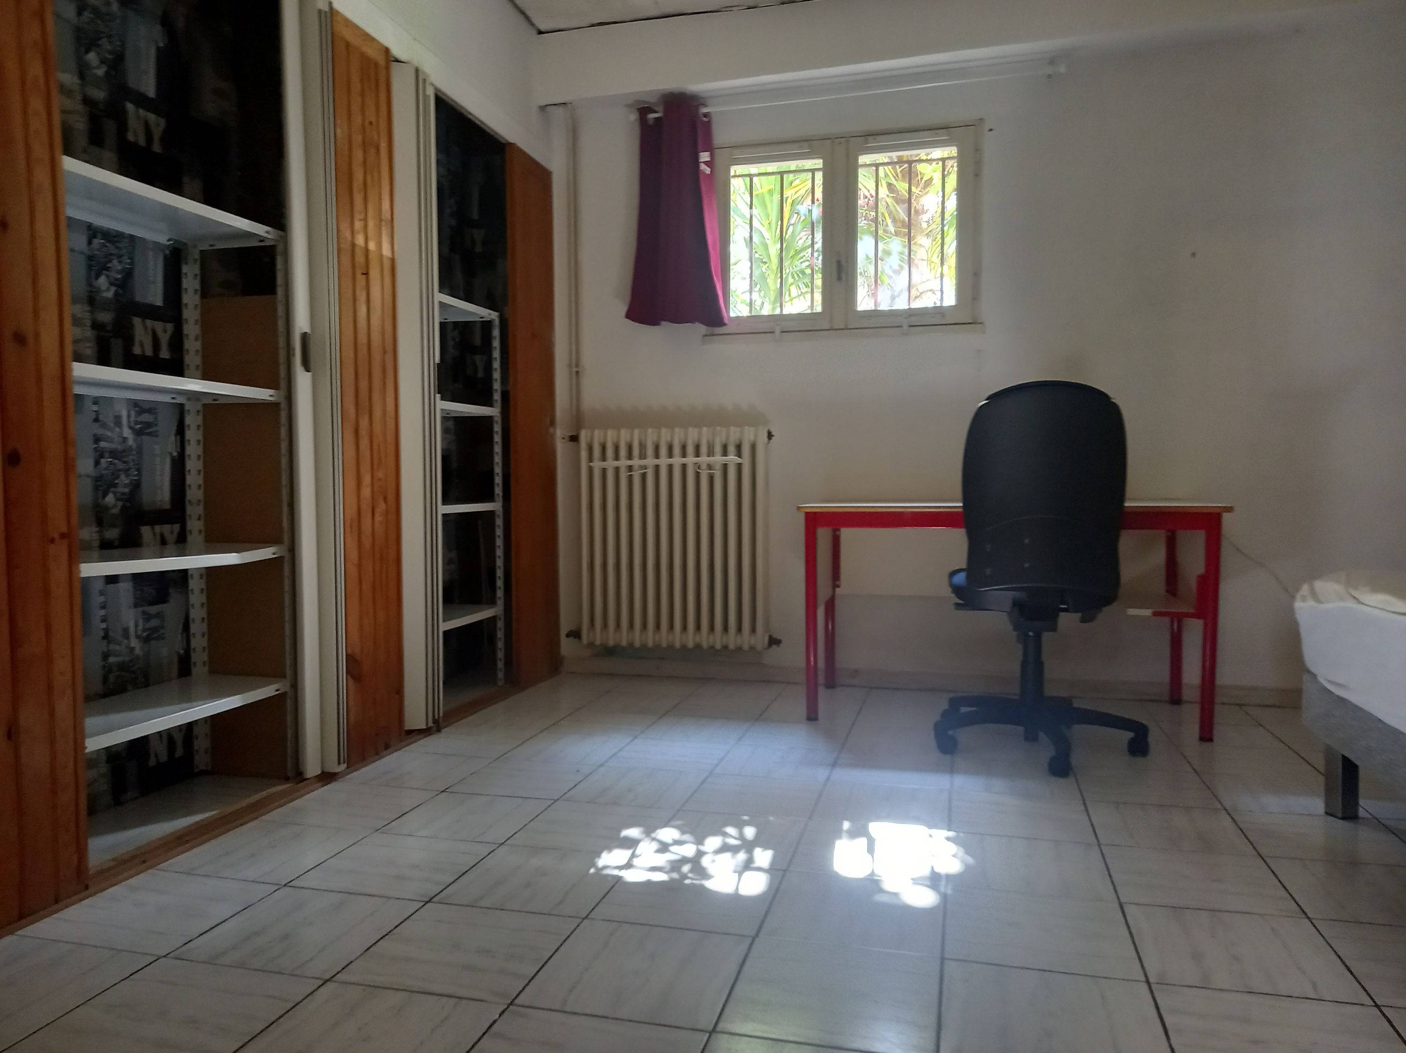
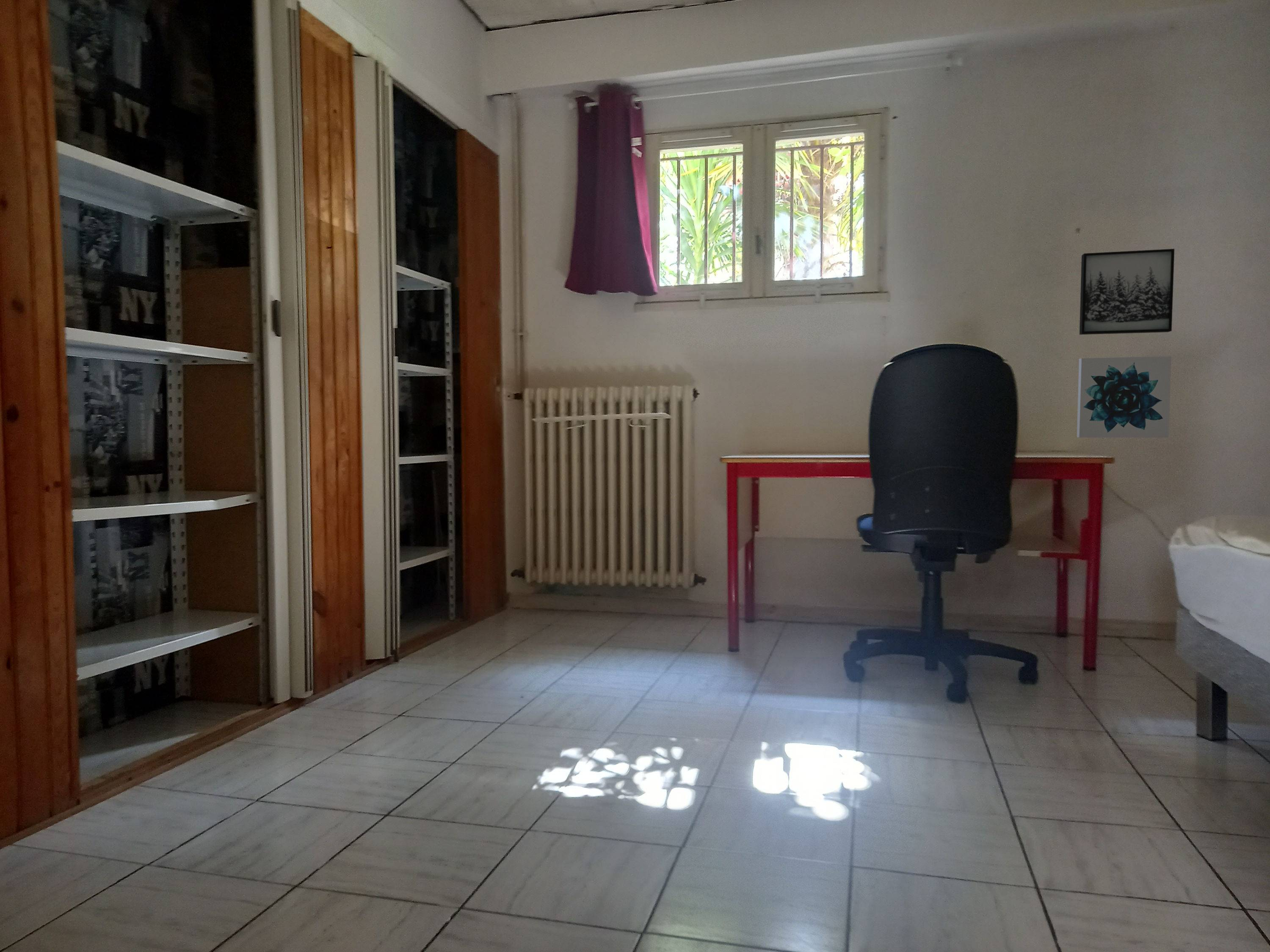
+ wall art [1077,356,1172,438]
+ wall art [1079,248,1175,335]
